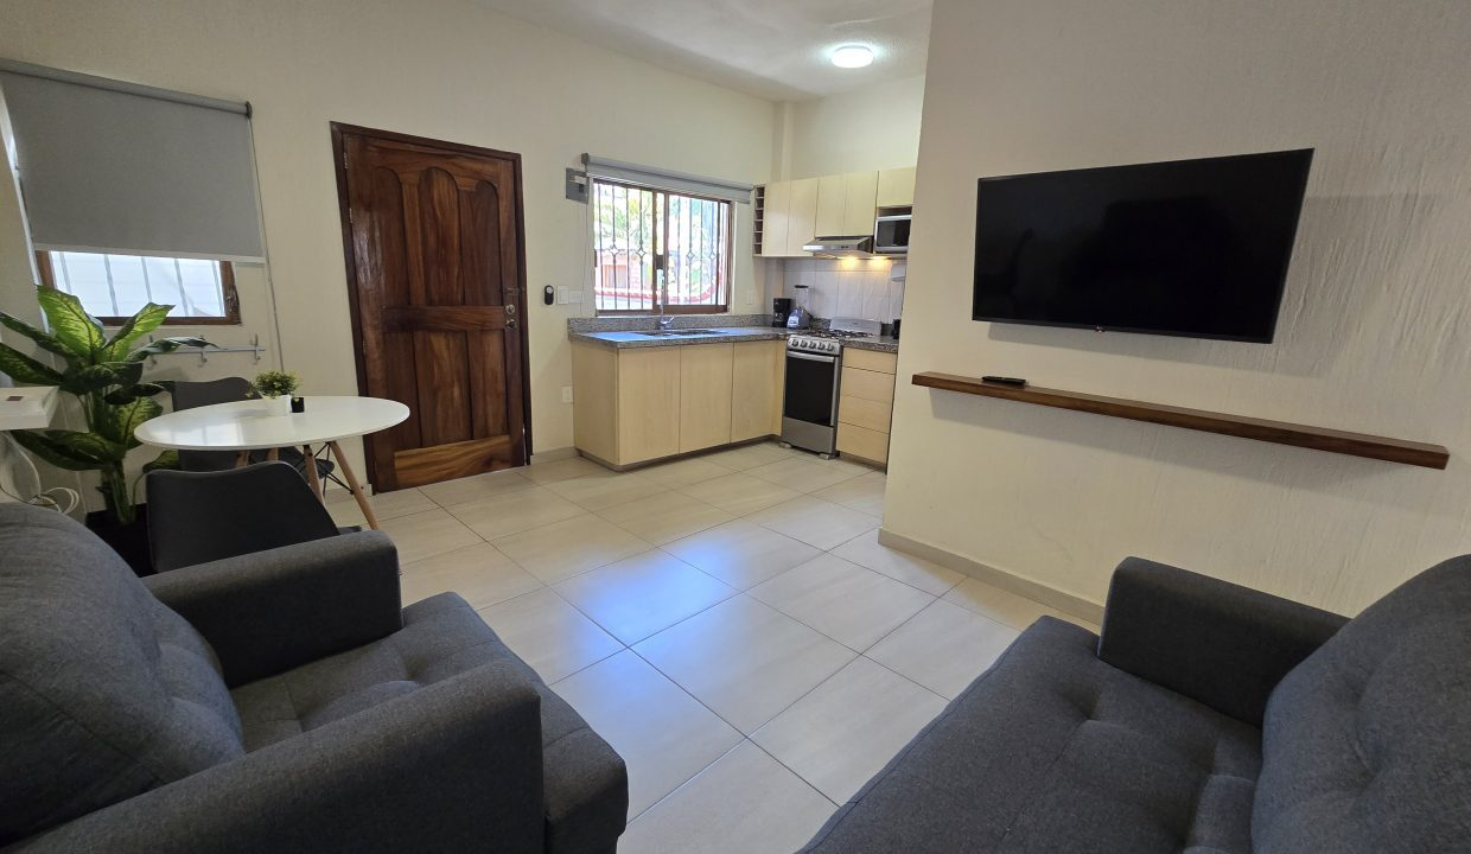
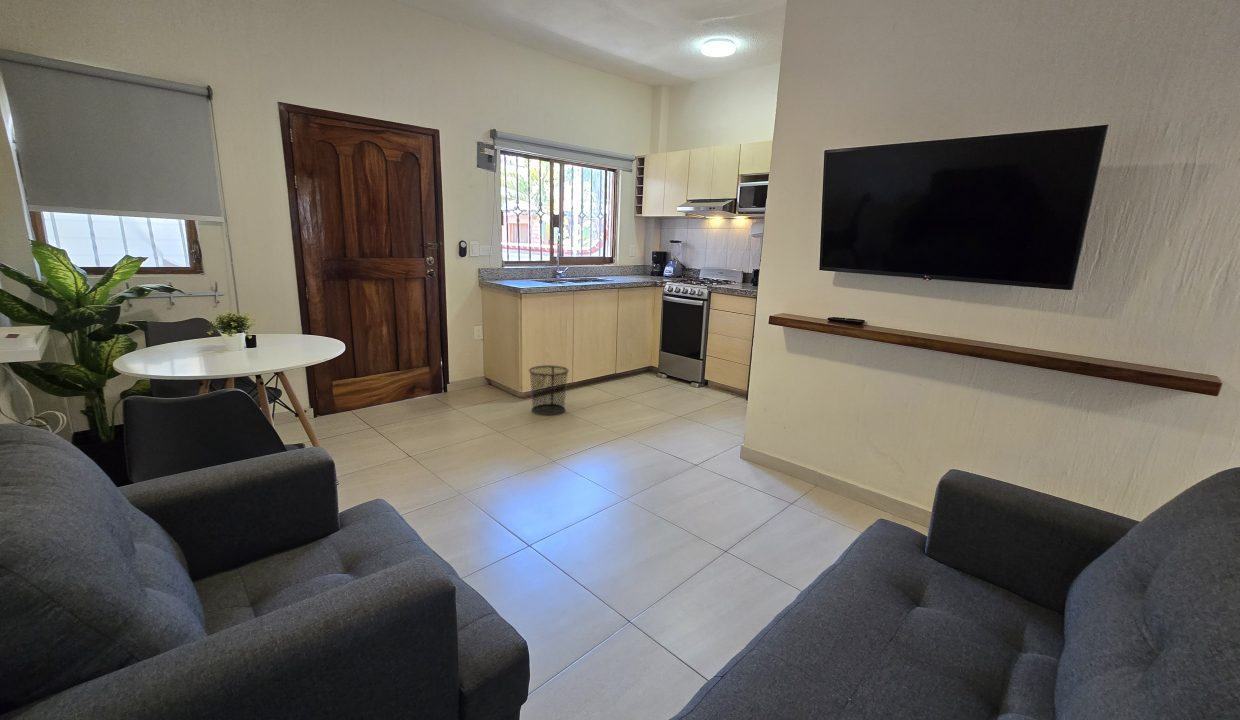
+ waste bin [528,364,570,416]
